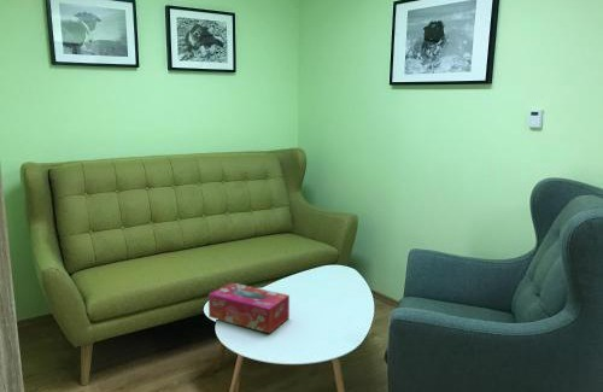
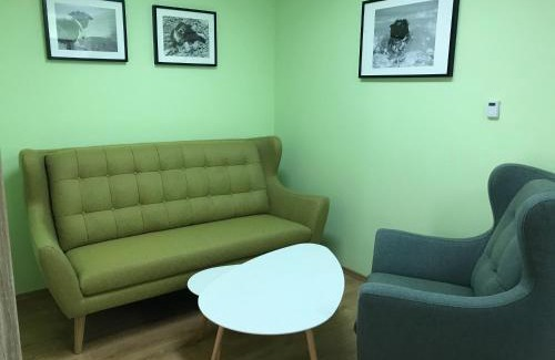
- tissue box [207,281,291,334]
